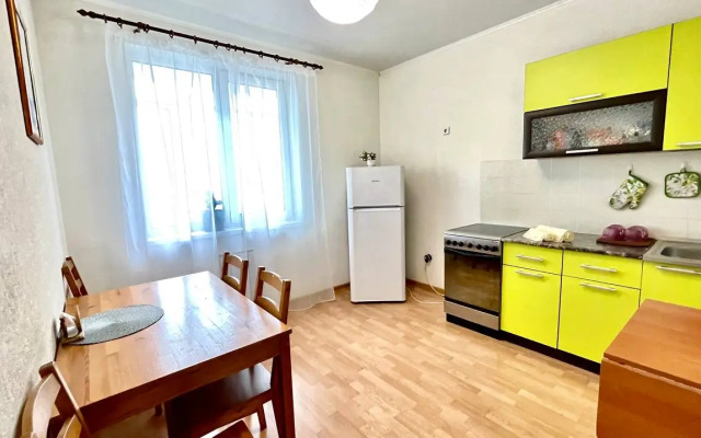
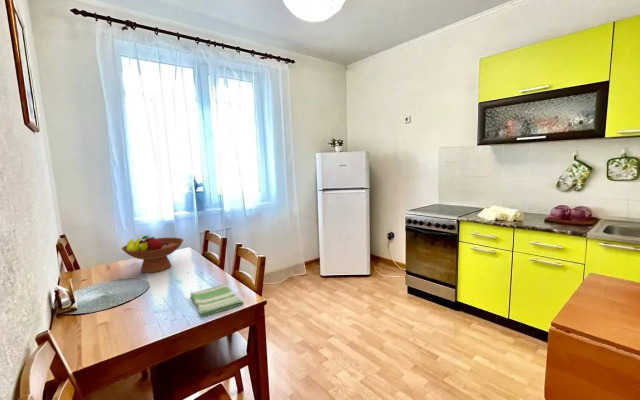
+ fruit bowl [121,235,185,274]
+ dish towel [189,283,244,317]
